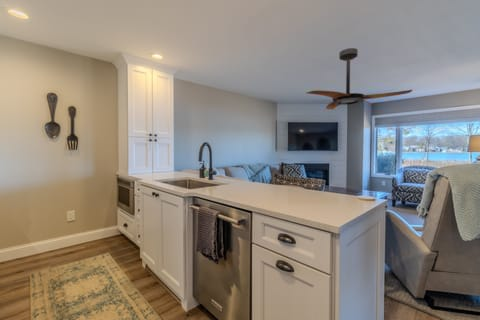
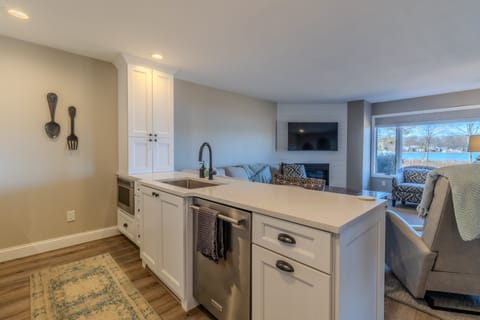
- ceiling fan [306,47,413,110]
